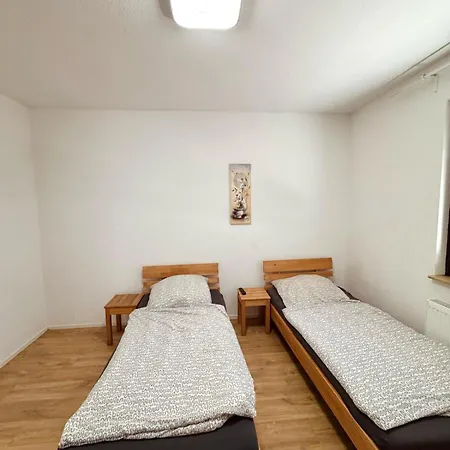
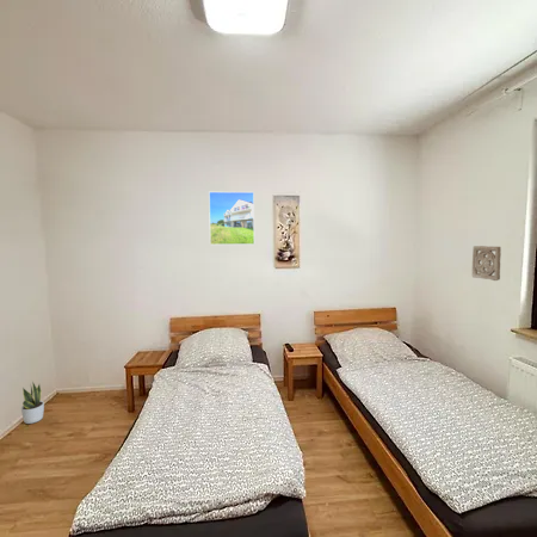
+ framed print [208,191,255,246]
+ potted plant [20,379,45,425]
+ wall ornament [471,245,502,282]
